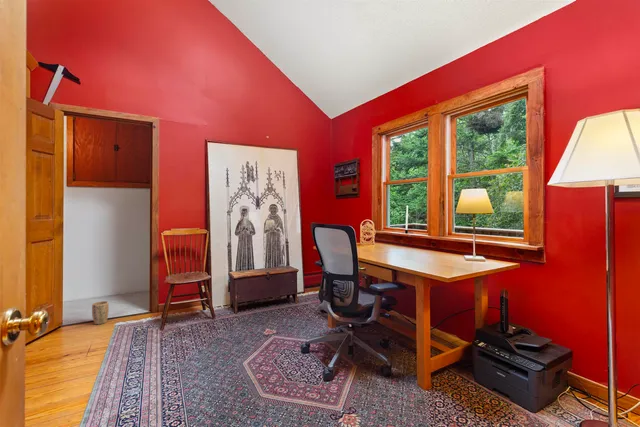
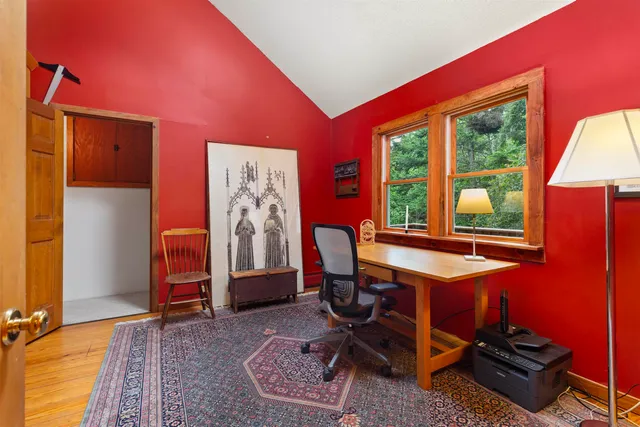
- plant pot [91,300,110,325]
